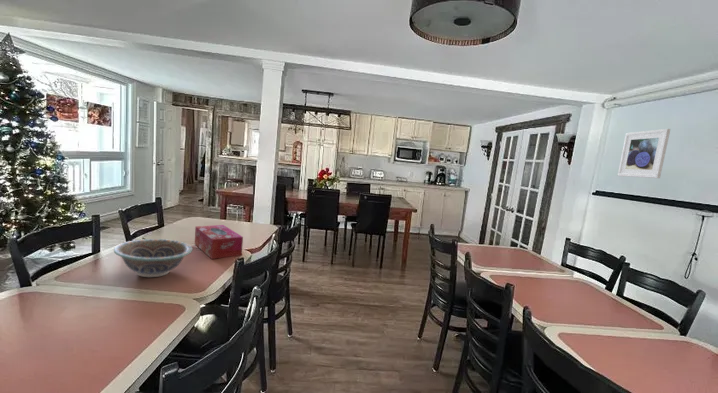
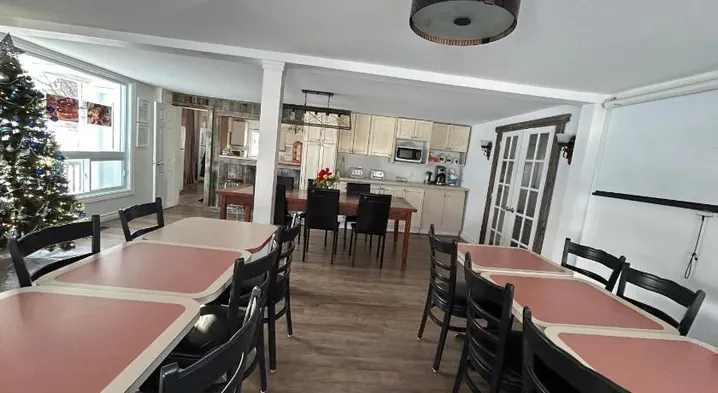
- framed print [617,128,671,179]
- tissue box [194,224,244,260]
- decorative bowl [113,238,193,278]
